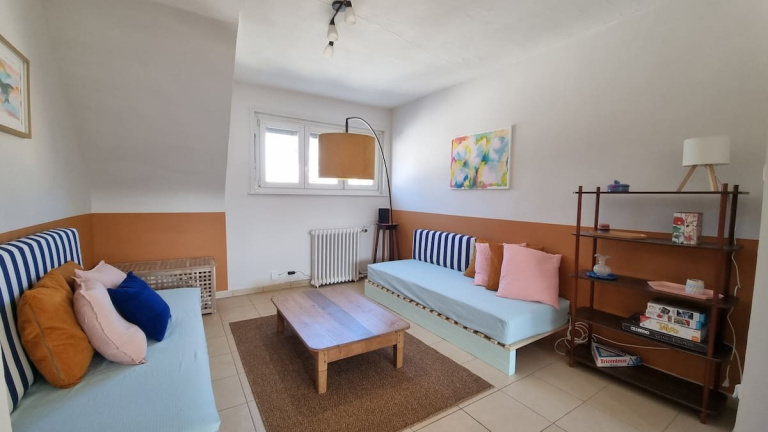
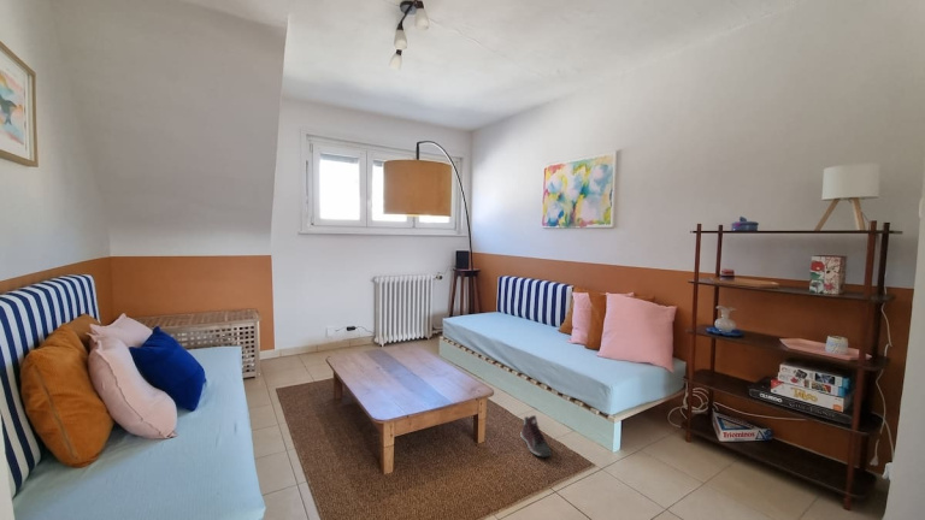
+ sneaker [519,414,553,457]
